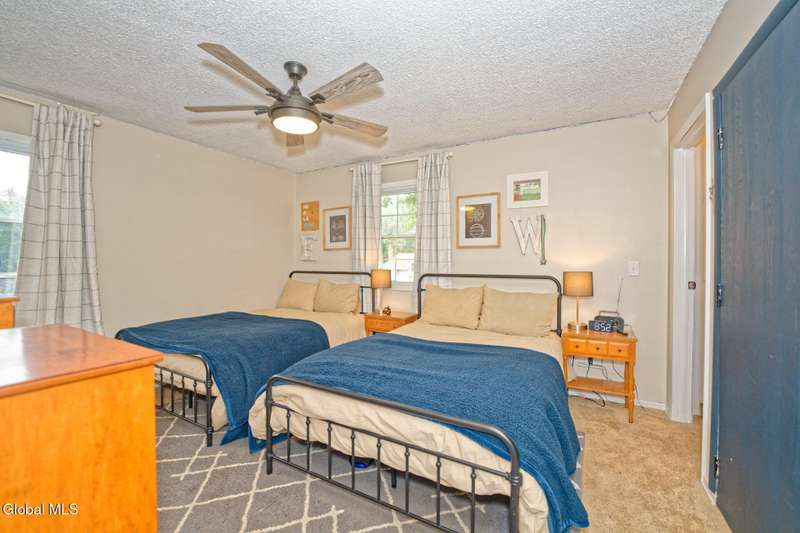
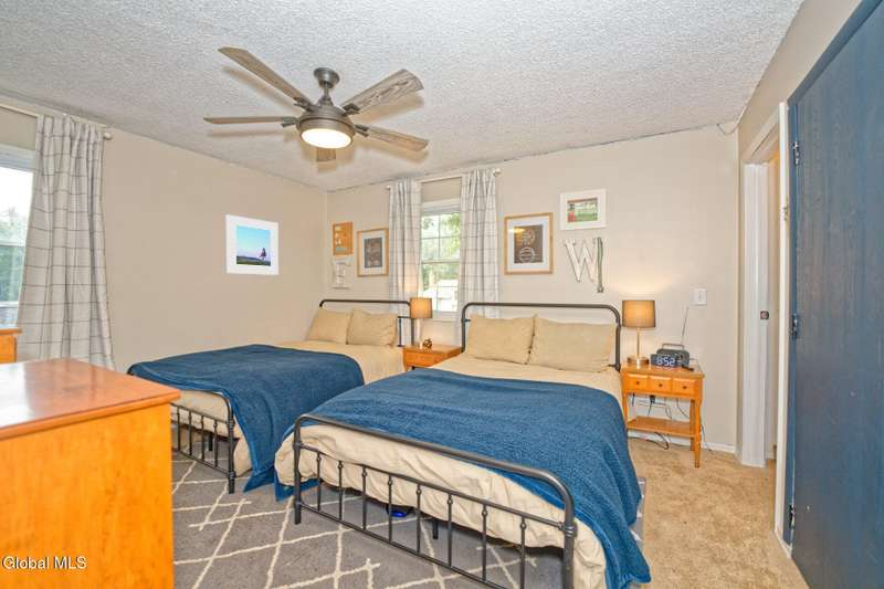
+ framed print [225,213,280,276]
